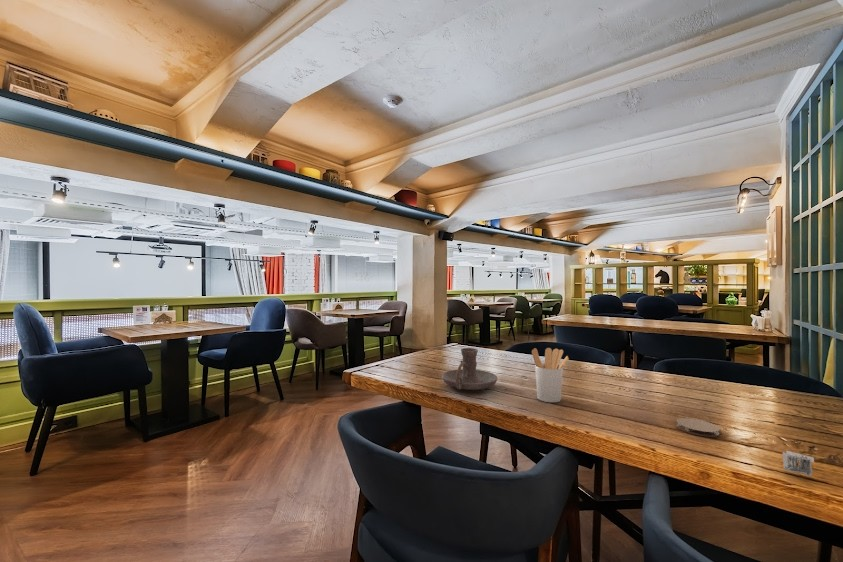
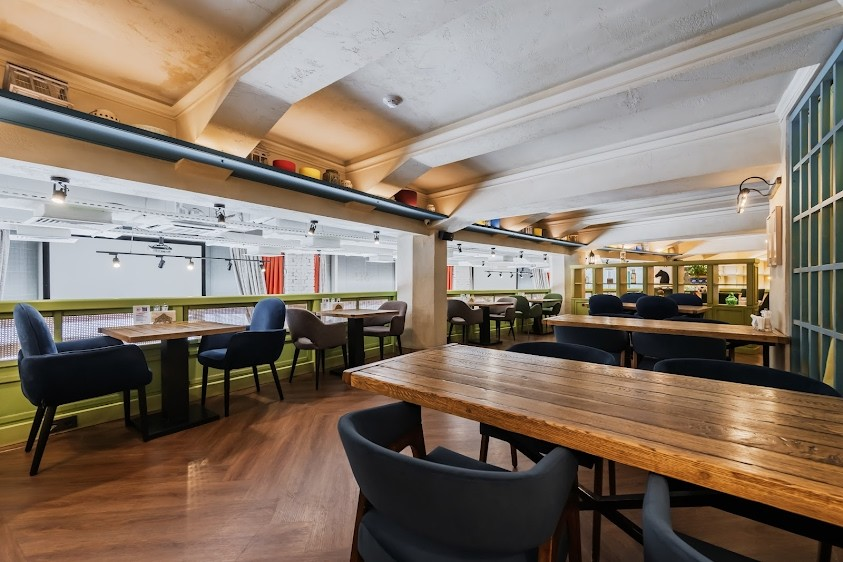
- napkin holder [782,450,815,477]
- utensil holder [531,347,570,403]
- candle holder [441,347,498,391]
- coaster [676,417,721,438]
